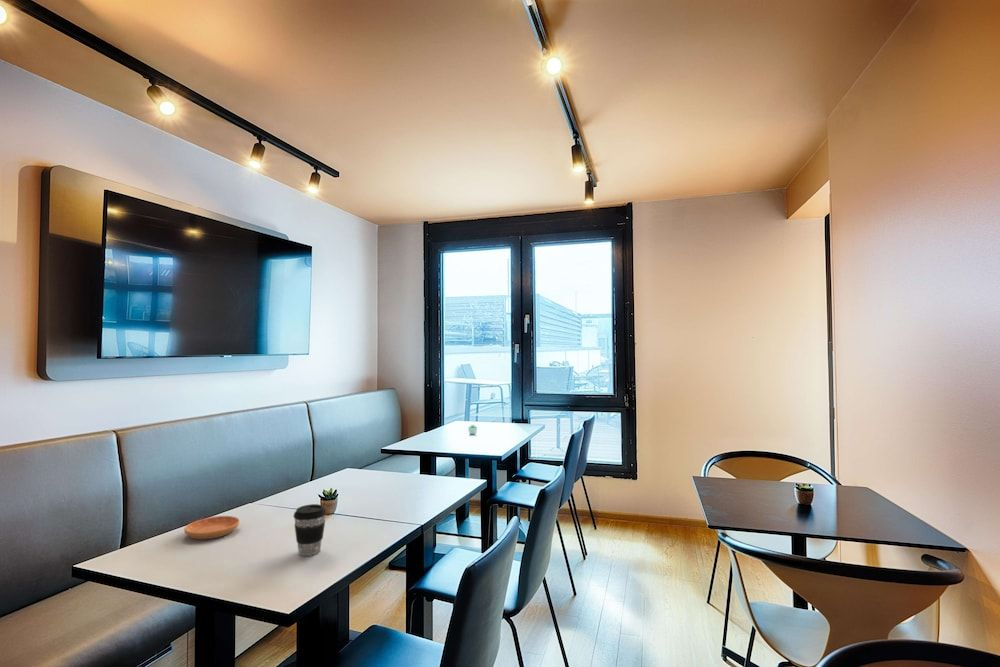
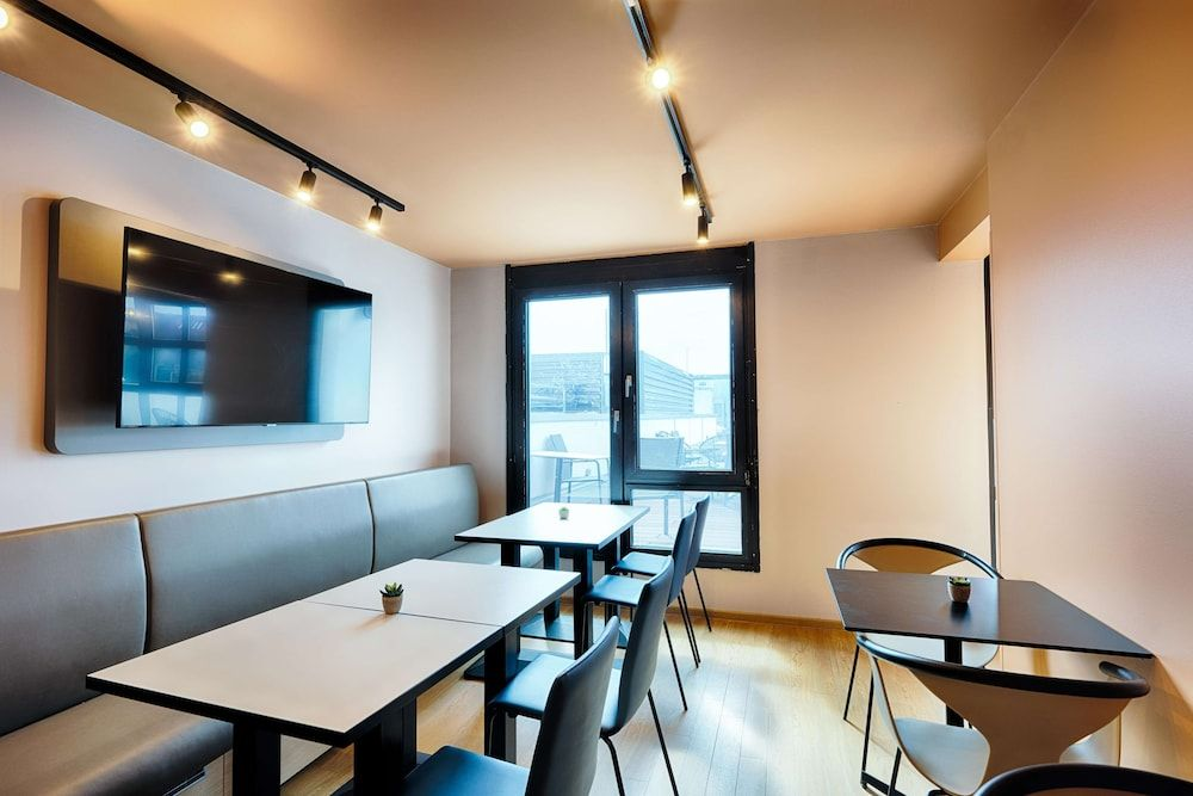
- saucer [183,515,241,540]
- coffee cup [292,503,327,557]
